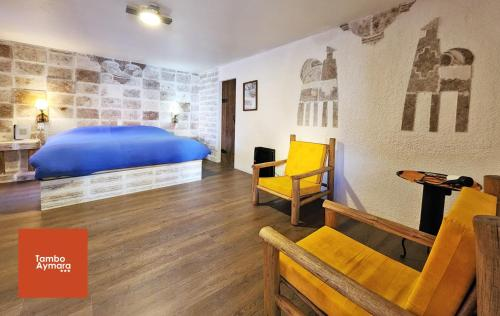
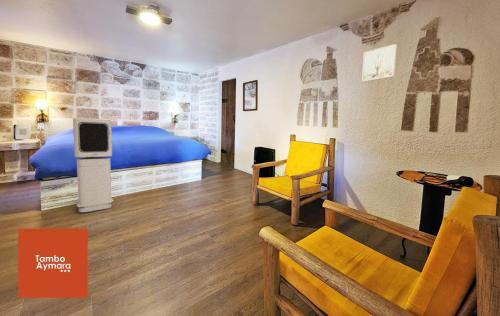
+ wall art [361,43,398,83]
+ air purifier [72,117,115,213]
